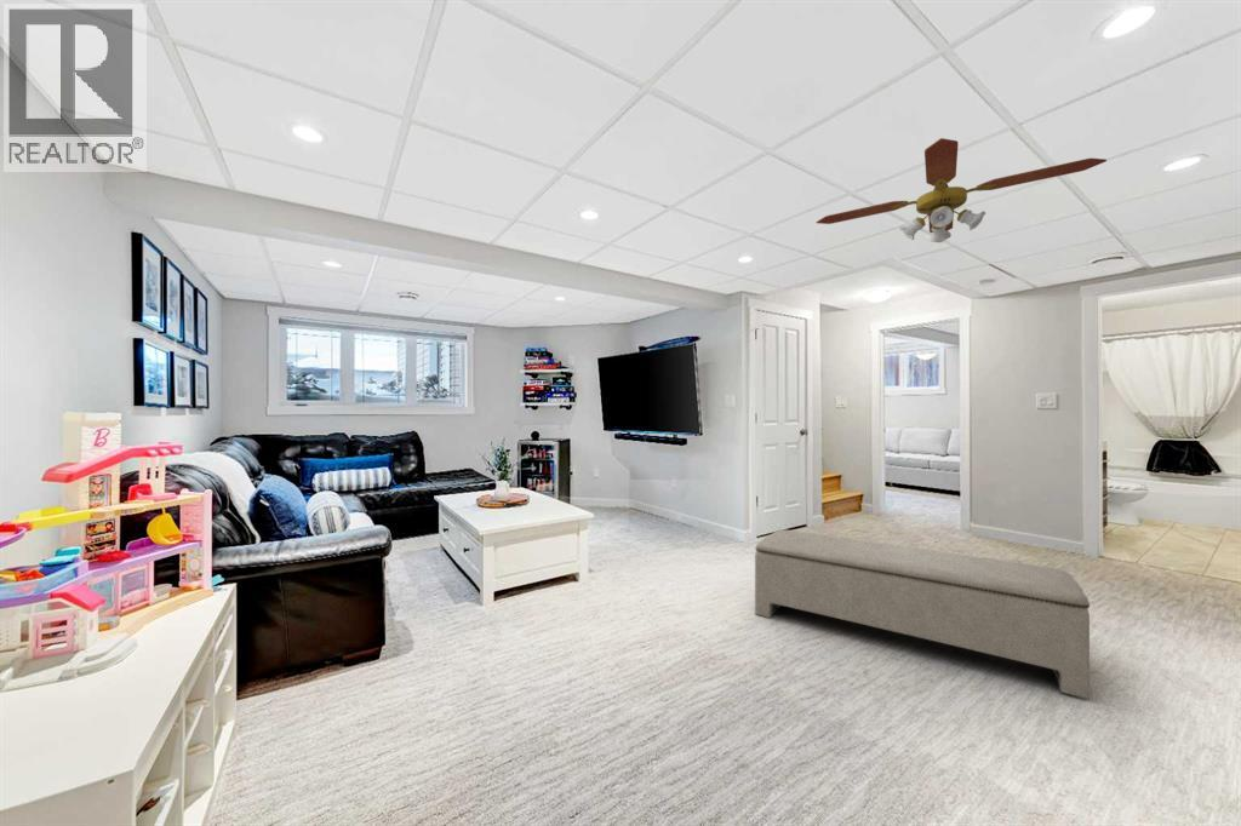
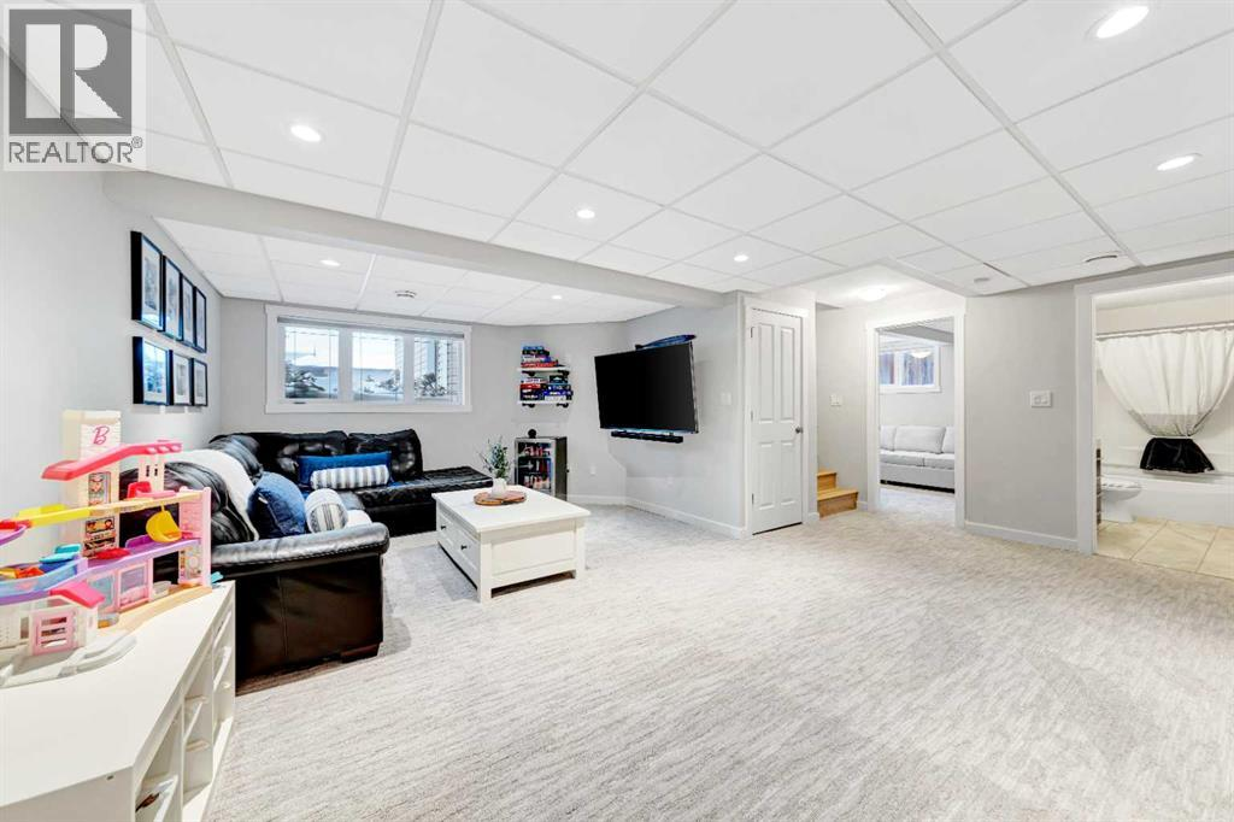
- bench [754,528,1091,700]
- ceiling fan [816,137,1108,243]
